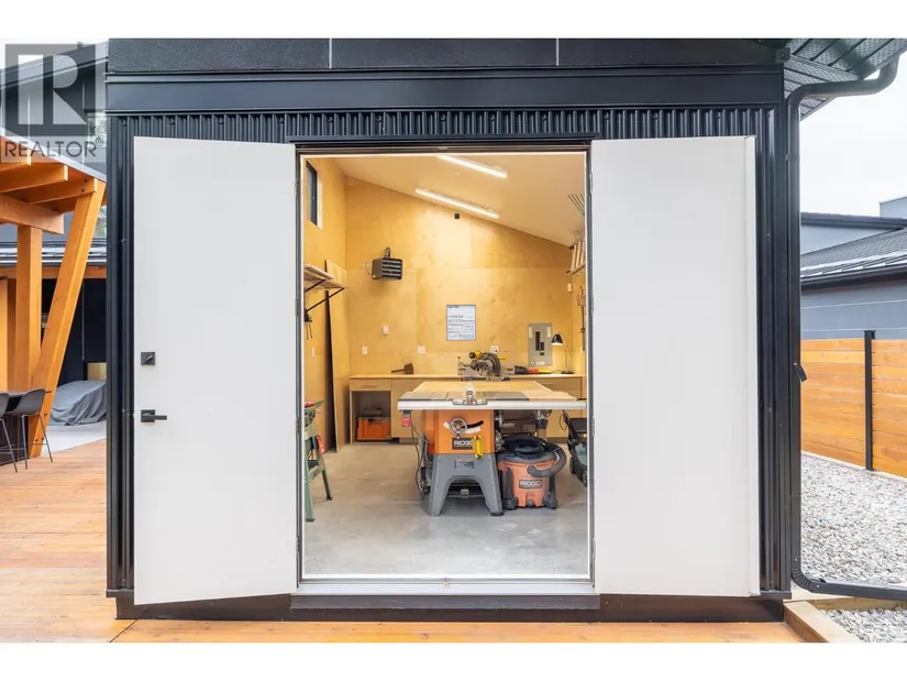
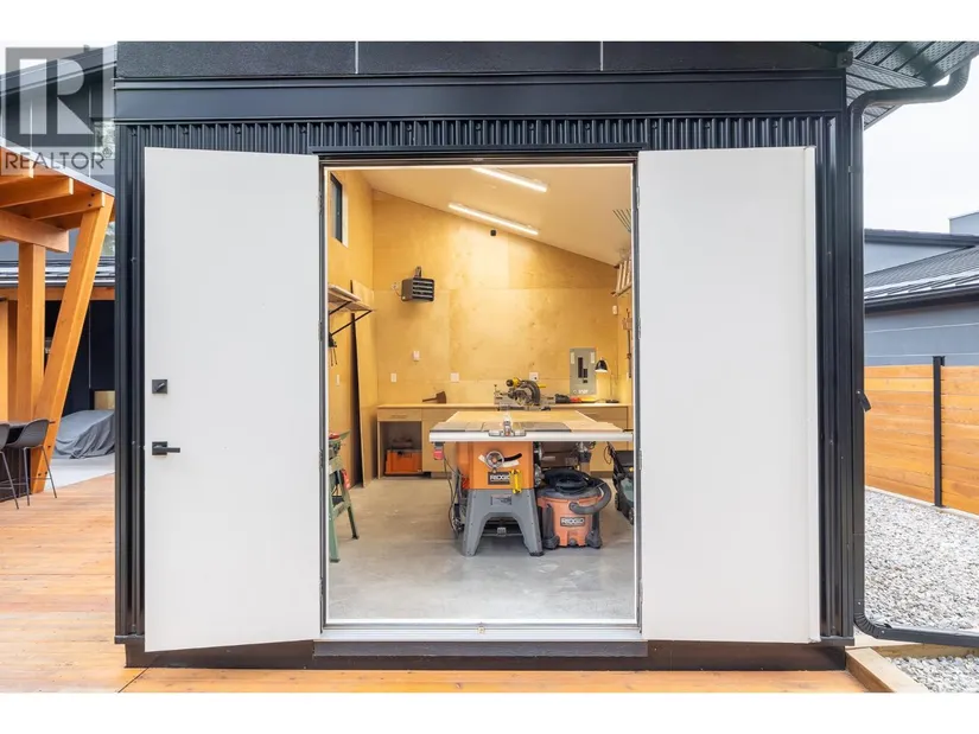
- wall art [445,304,477,342]
